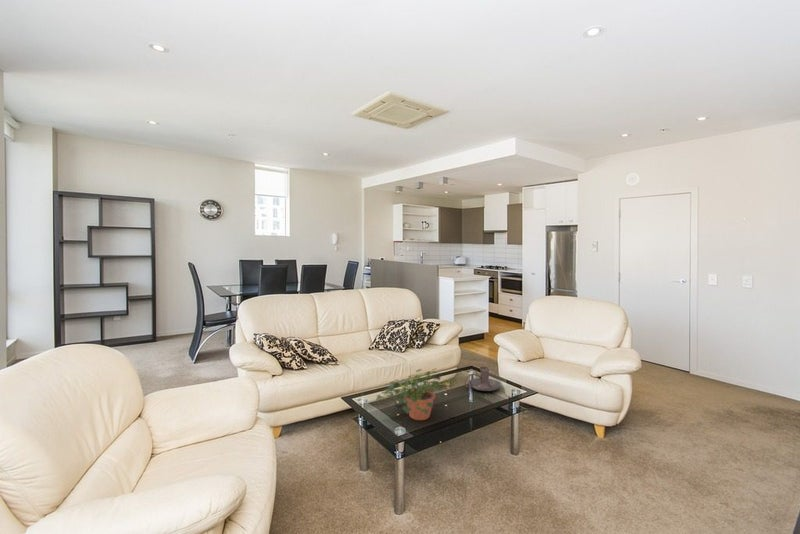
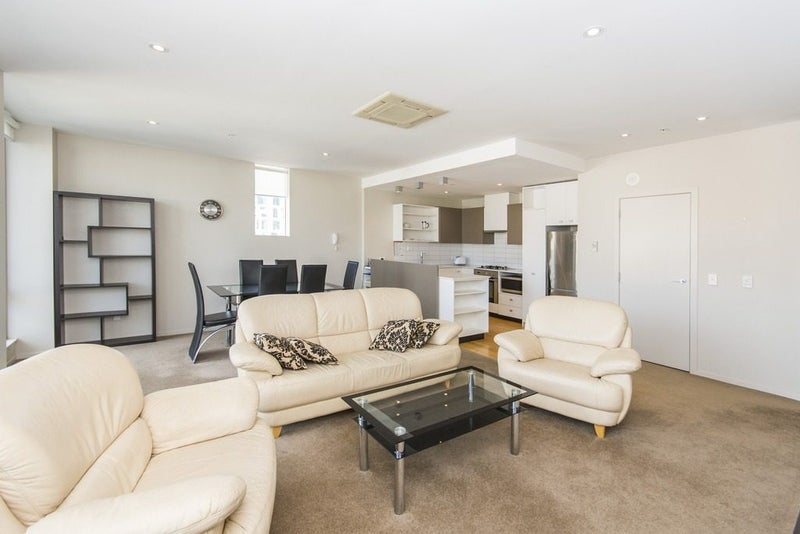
- potted plant [375,368,457,421]
- candle holder [463,366,502,392]
